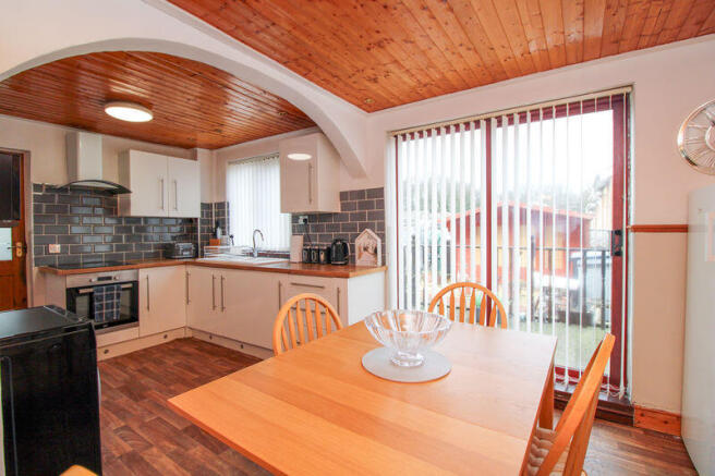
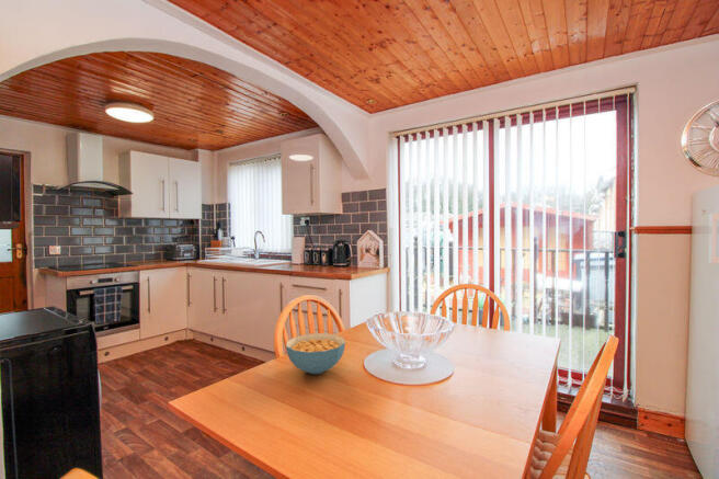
+ cereal bowl [285,332,346,375]
